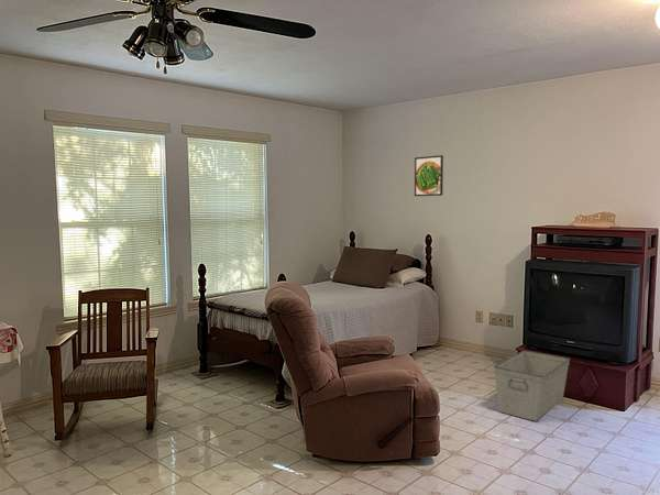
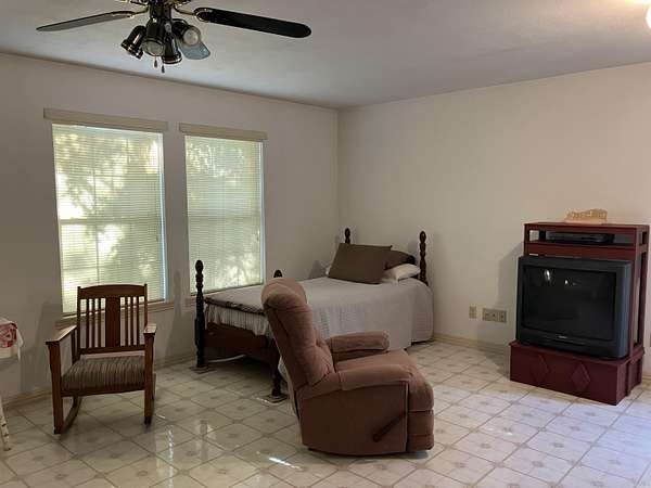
- storage bin [493,350,571,422]
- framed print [414,154,444,197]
